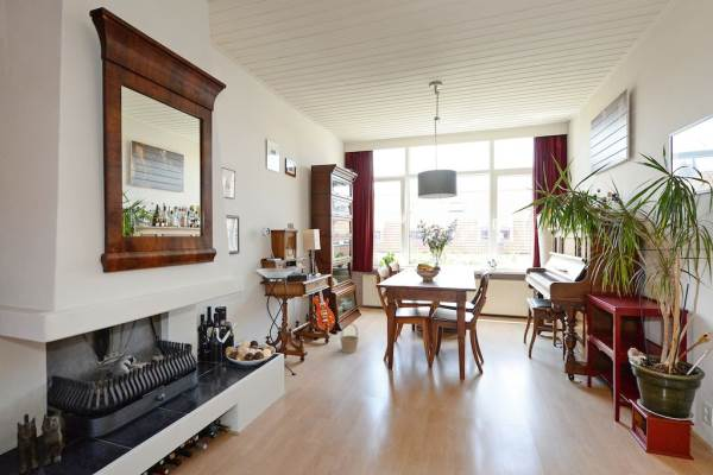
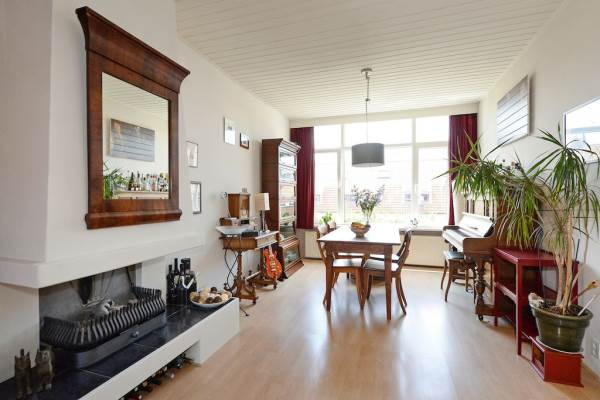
- basket [339,322,360,354]
